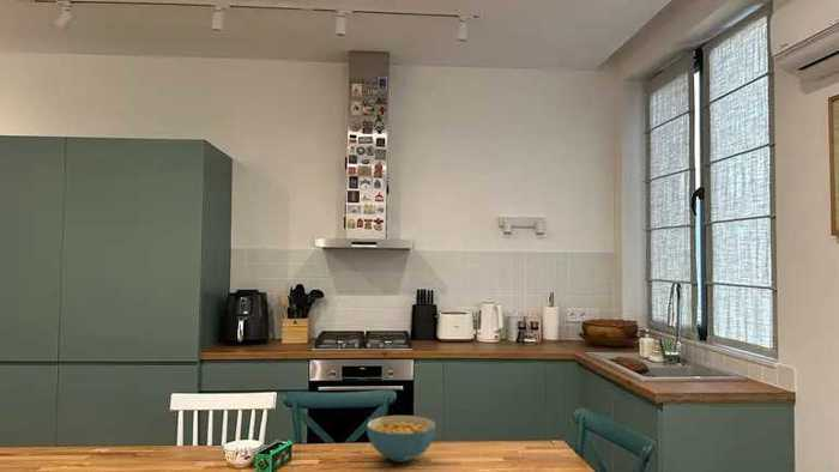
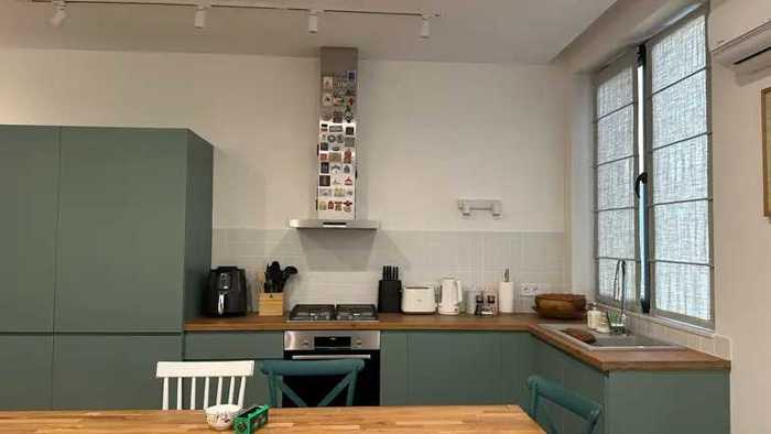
- cereal bowl [366,414,436,464]
